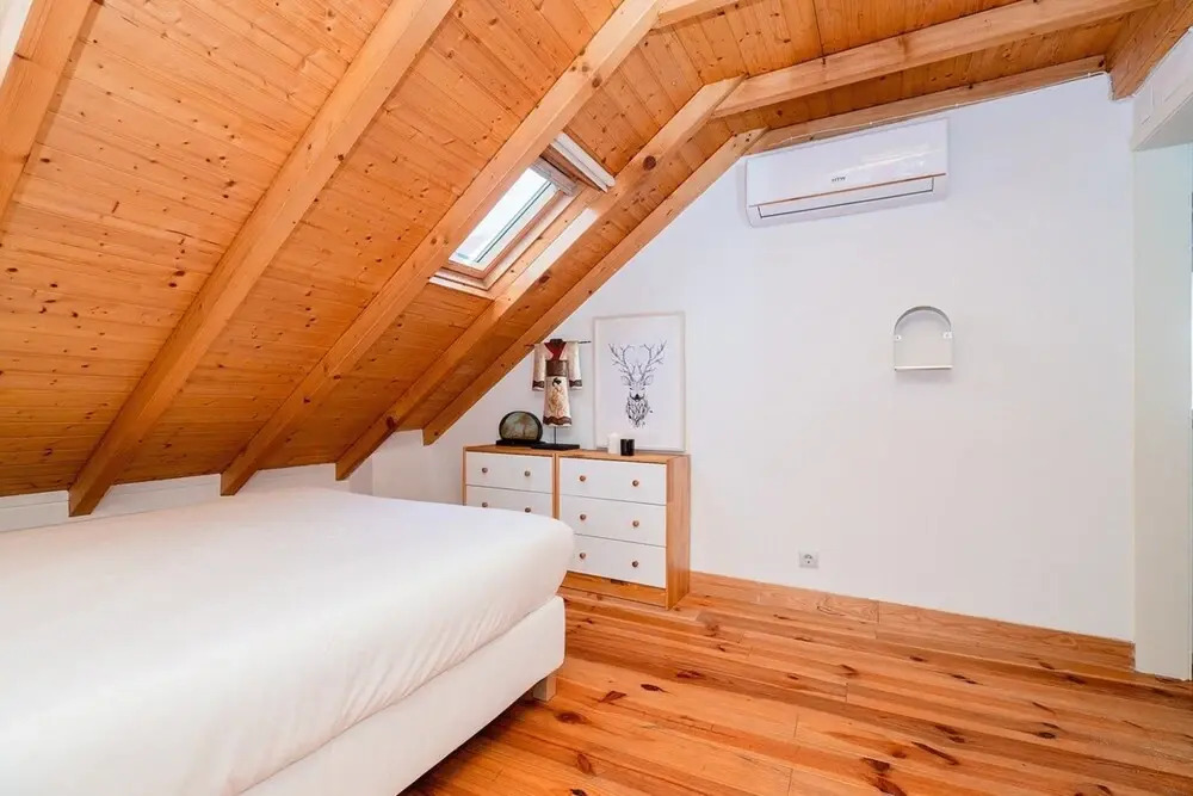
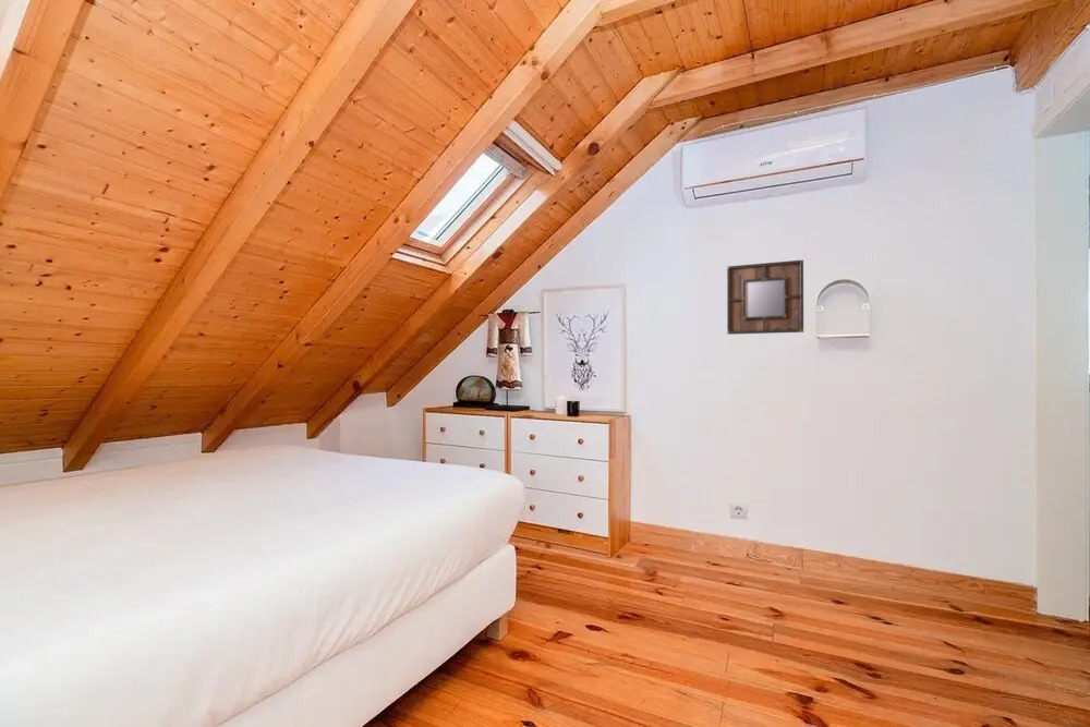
+ home mirror [726,259,804,336]
